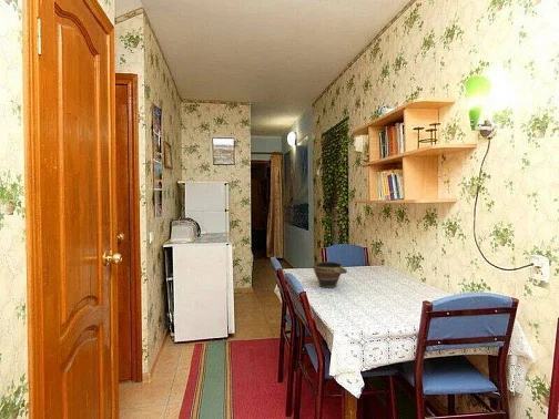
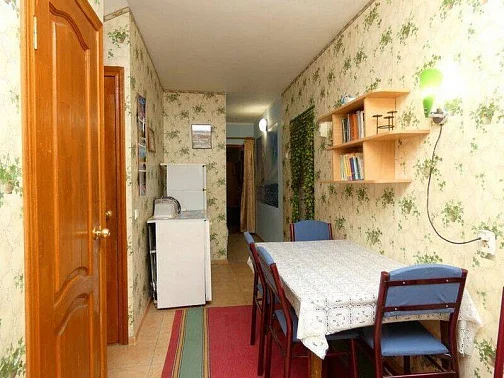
- bowl [309,260,348,288]
